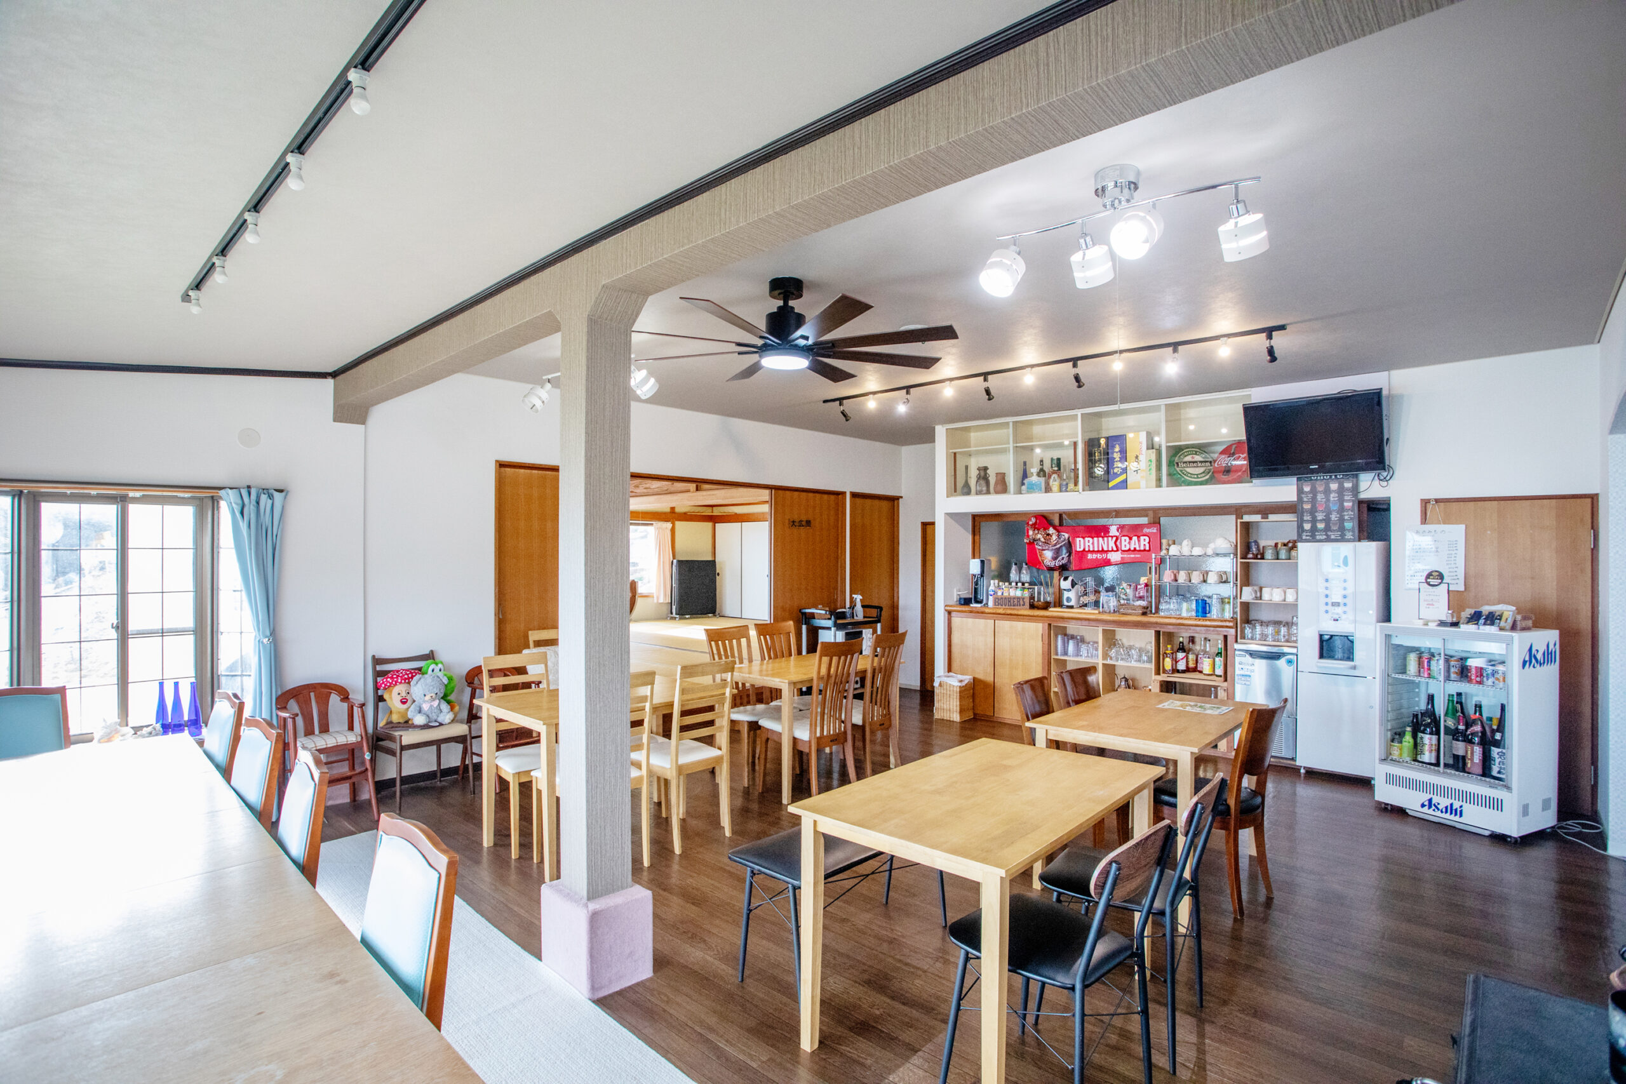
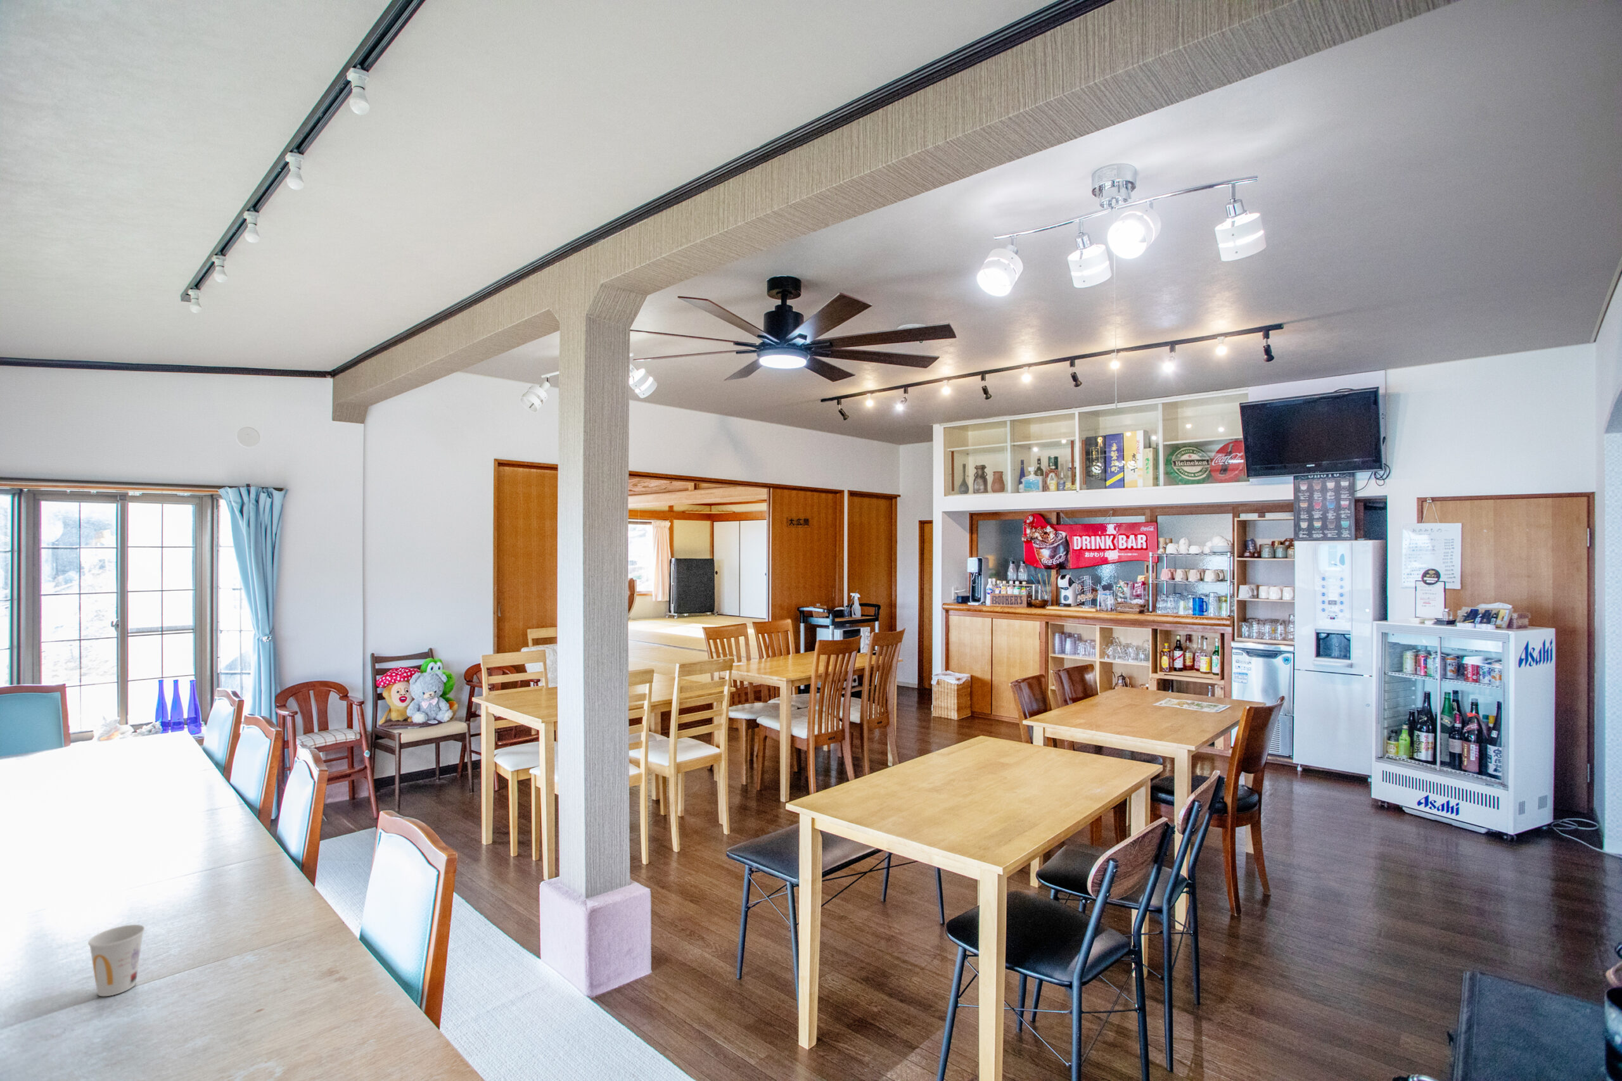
+ cup [87,924,145,997]
